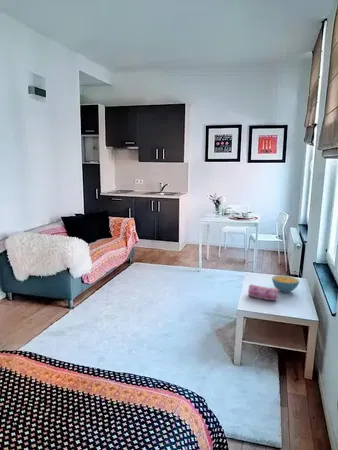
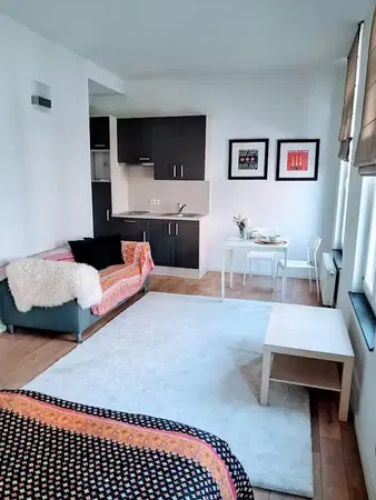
- cereal bowl [271,274,300,293]
- pencil case [247,283,279,302]
